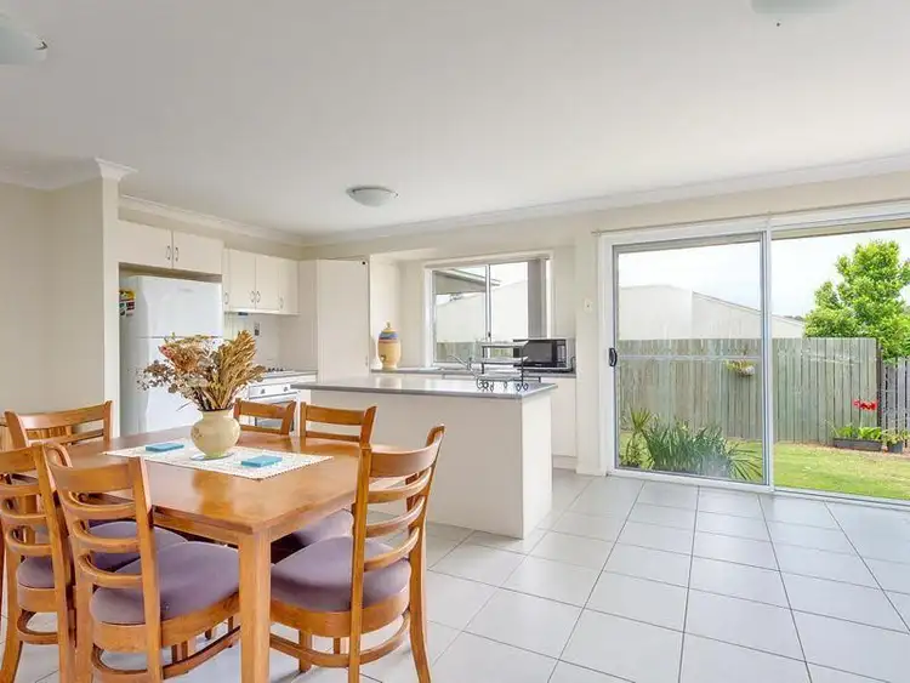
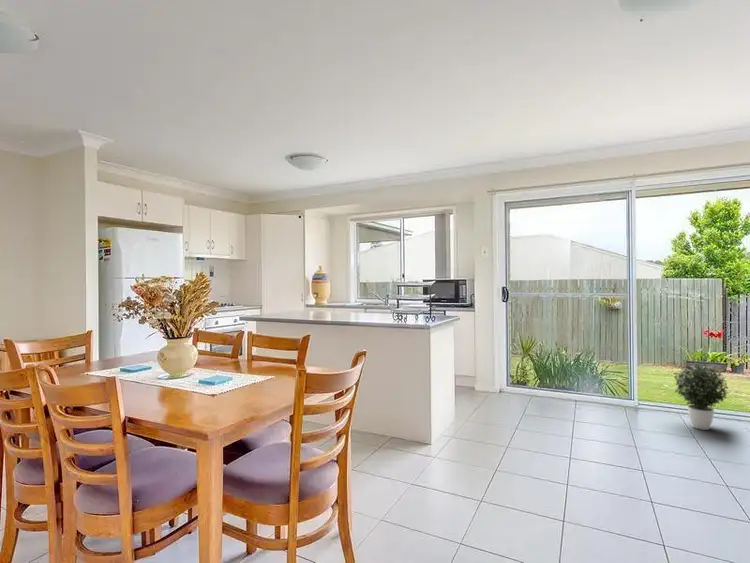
+ potted plant [672,363,730,431]
